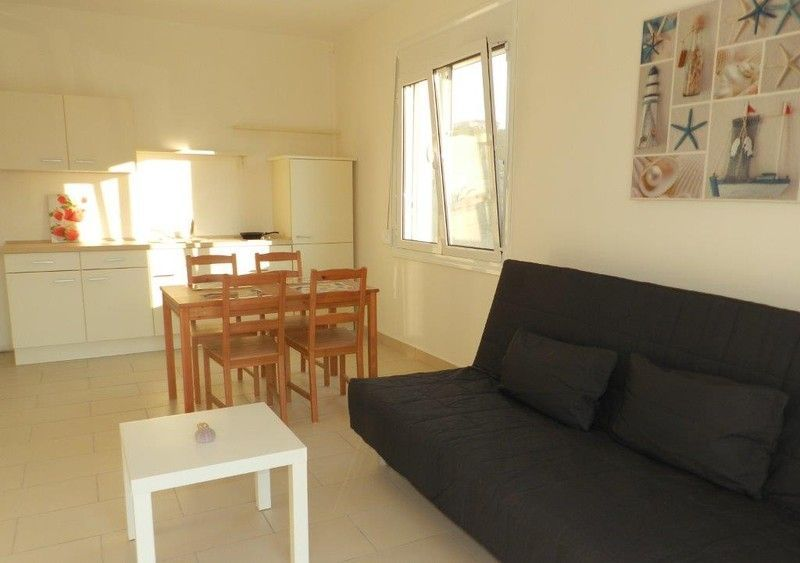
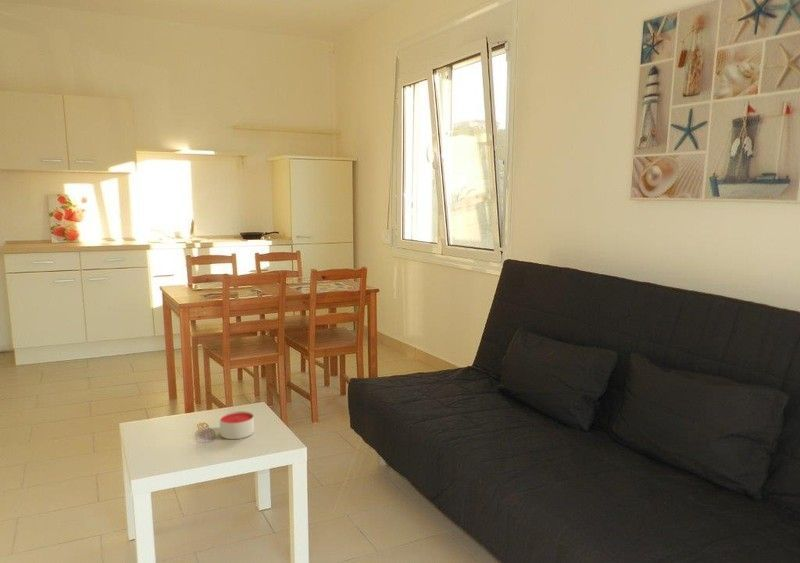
+ candle [219,410,255,440]
